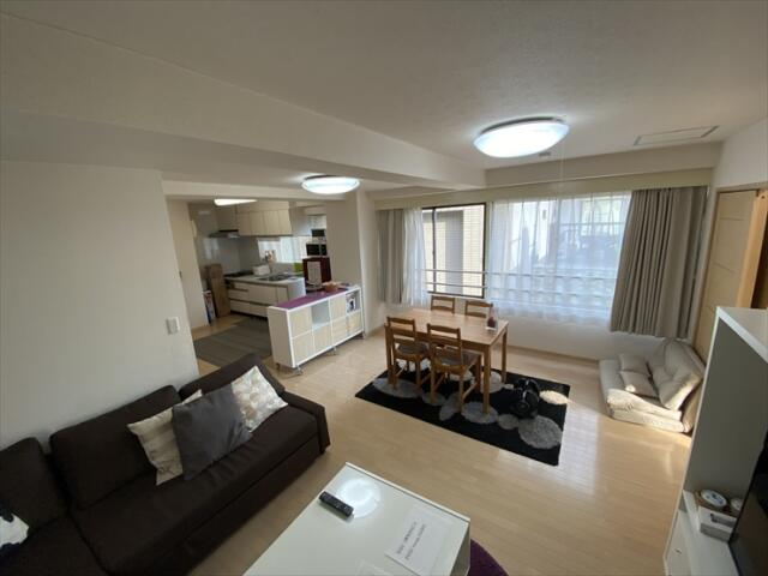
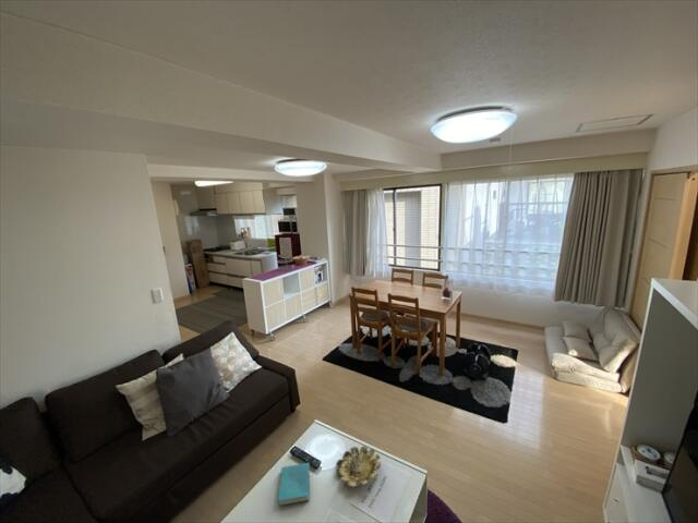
+ book [277,462,311,507]
+ bowl [335,445,382,488]
